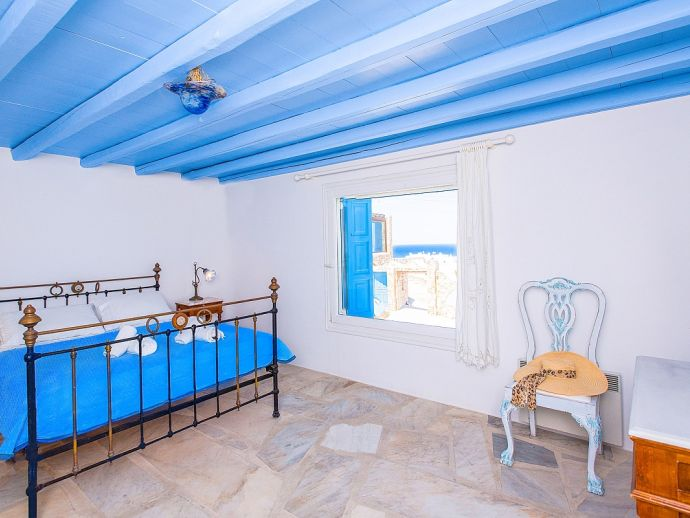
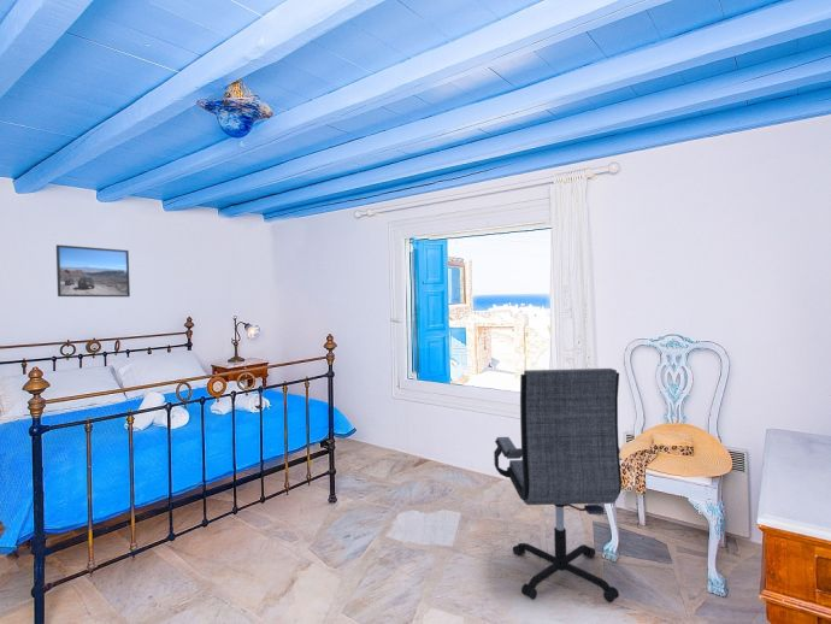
+ office chair [493,367,623,604]
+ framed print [55,243,131,298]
